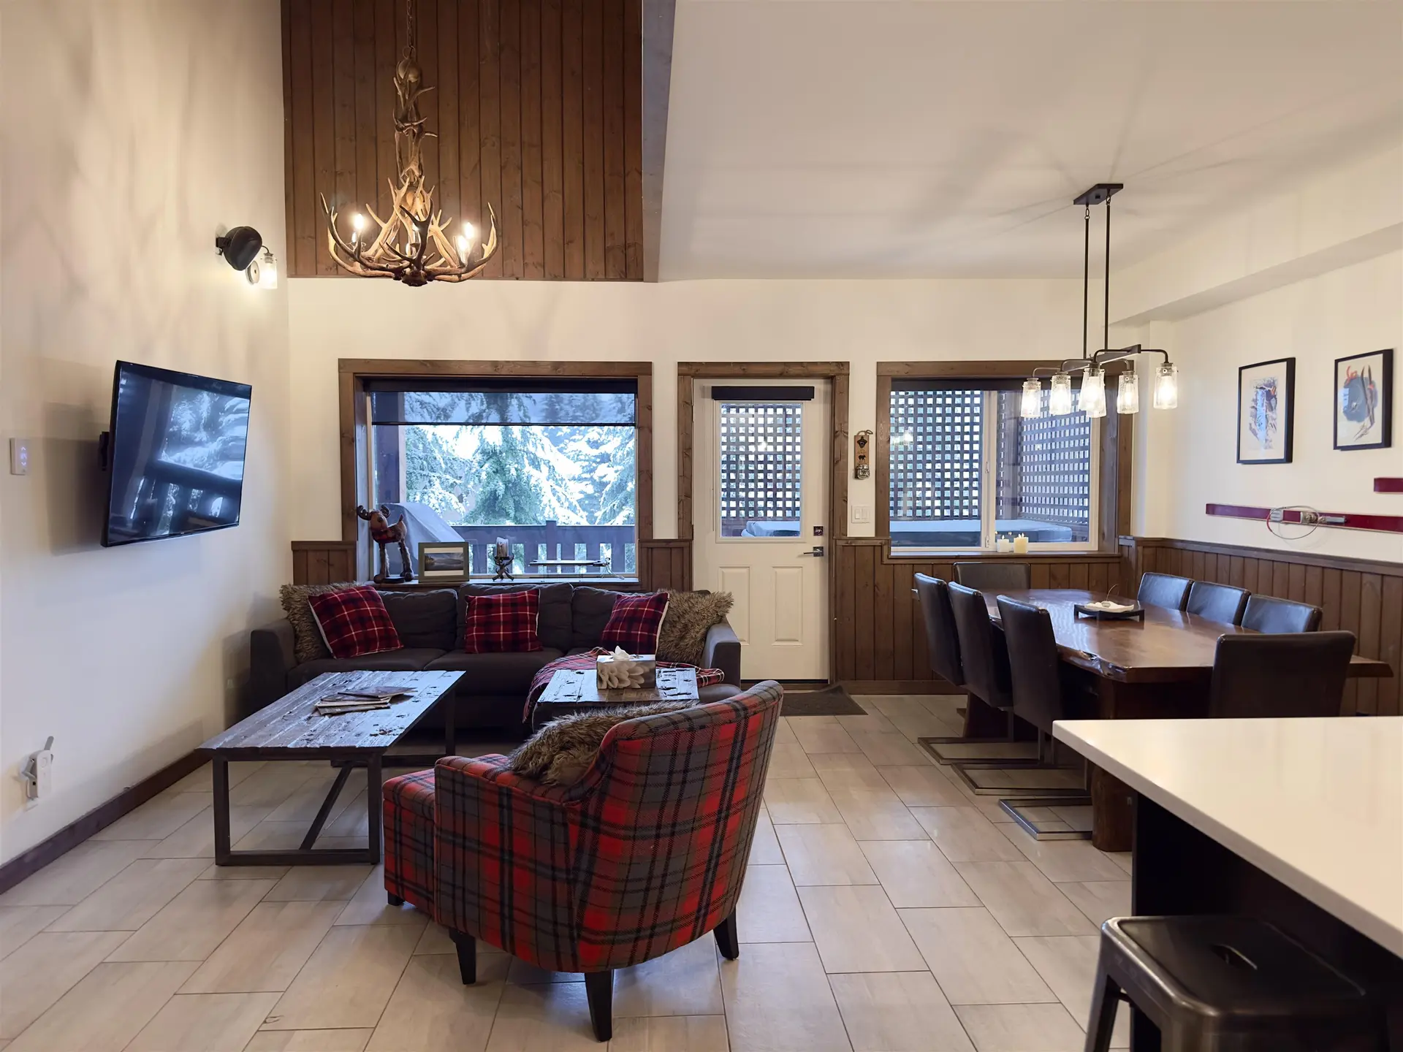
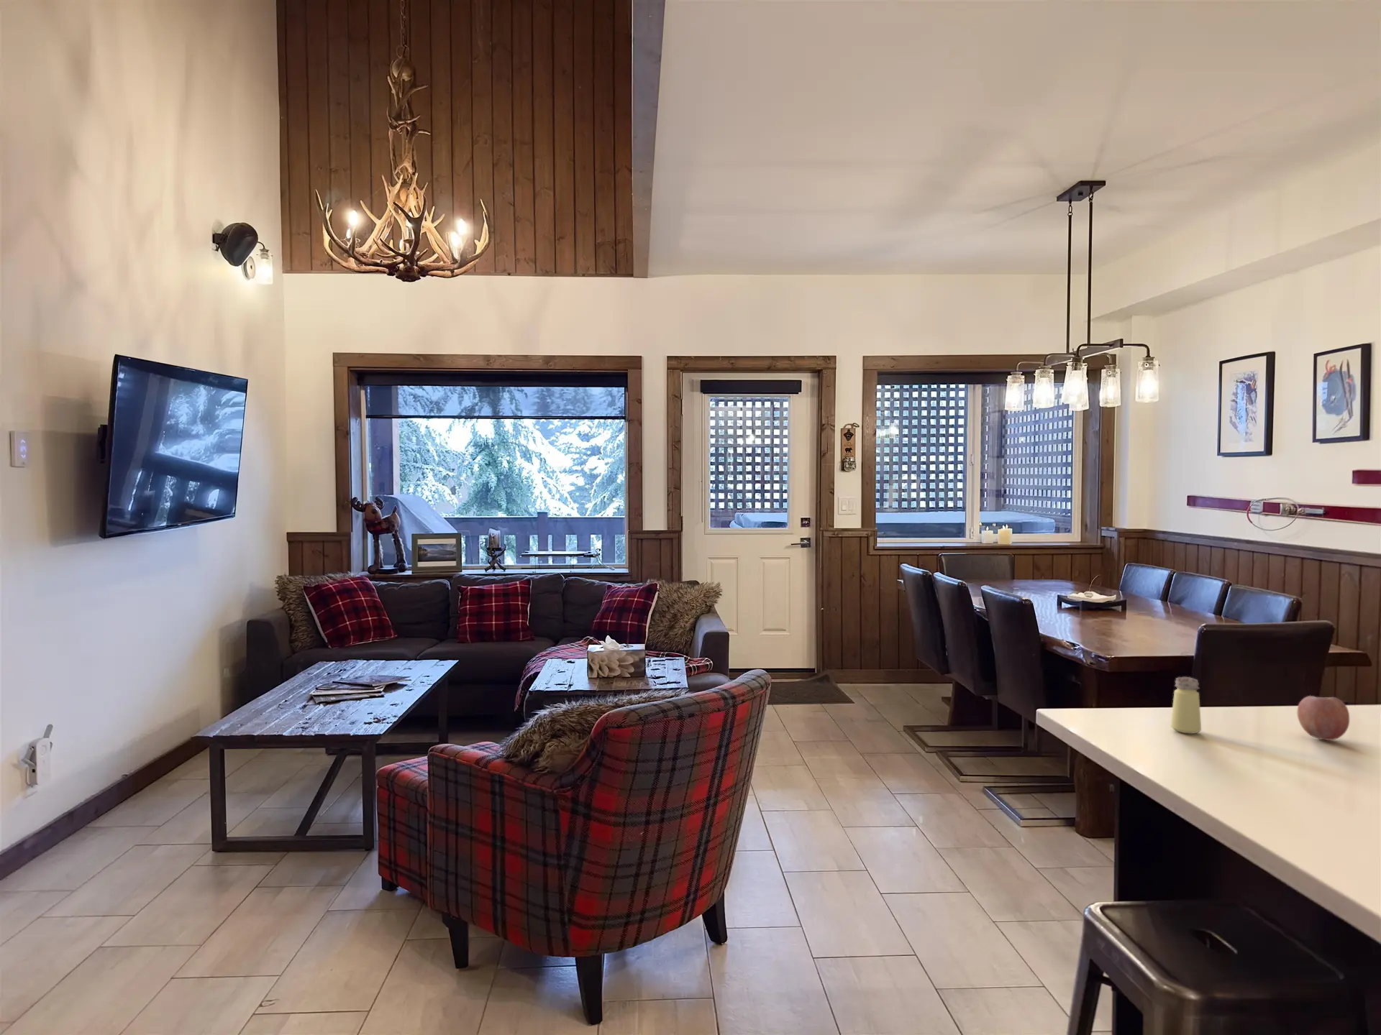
+ fruit [1296,695,1351,741]
+ saltshaker [1170,676,1202,735]
